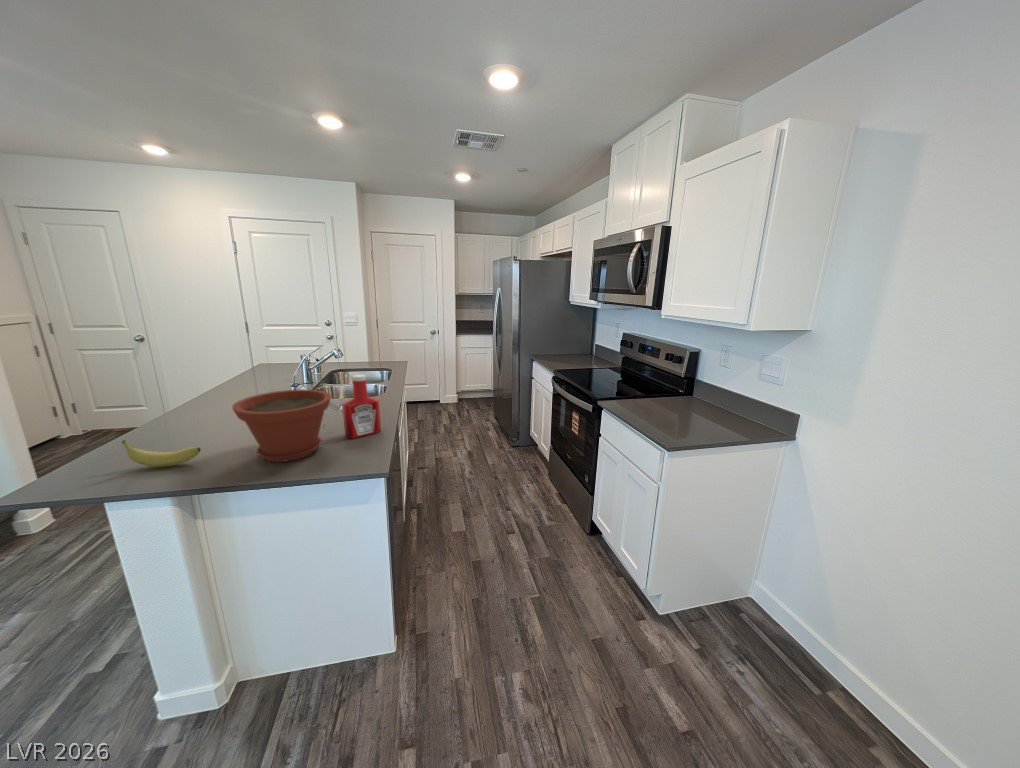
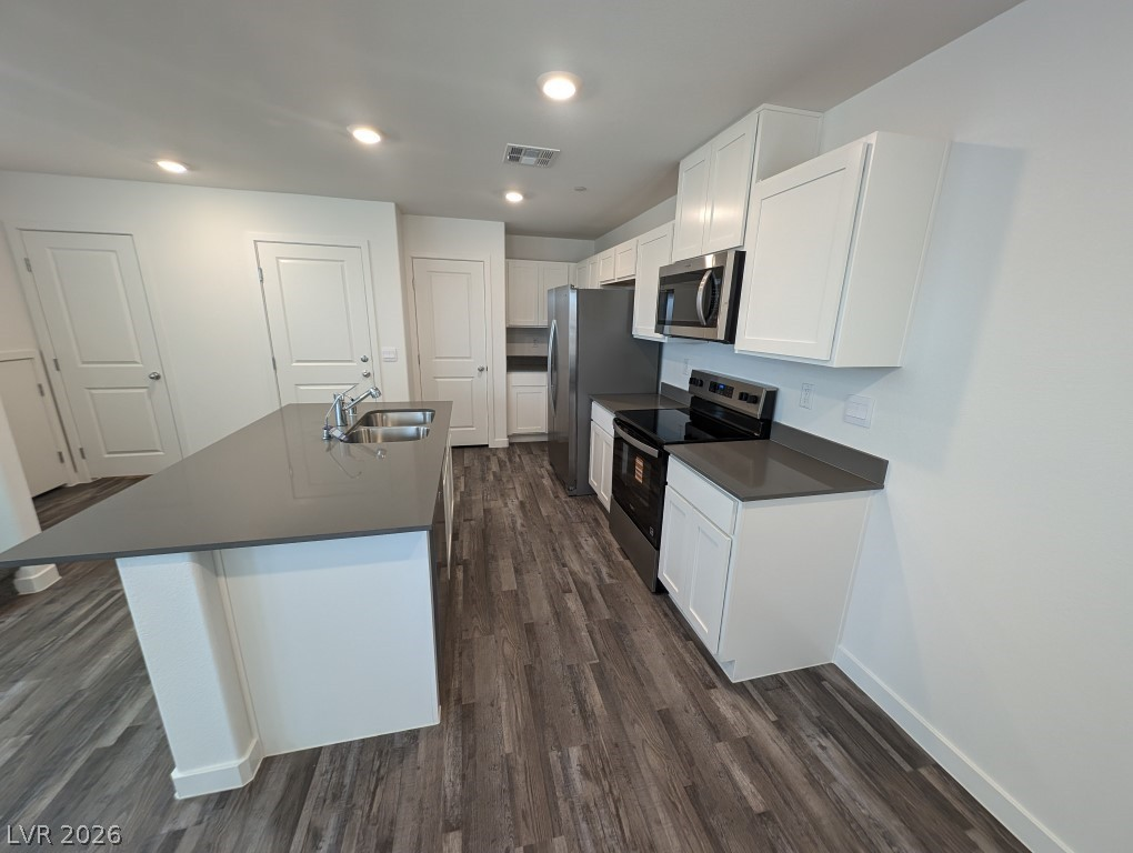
- soap bottle [341,374,382,439]
- fruit [120,439,202,468]
- plant pot [231,388,332,463]
